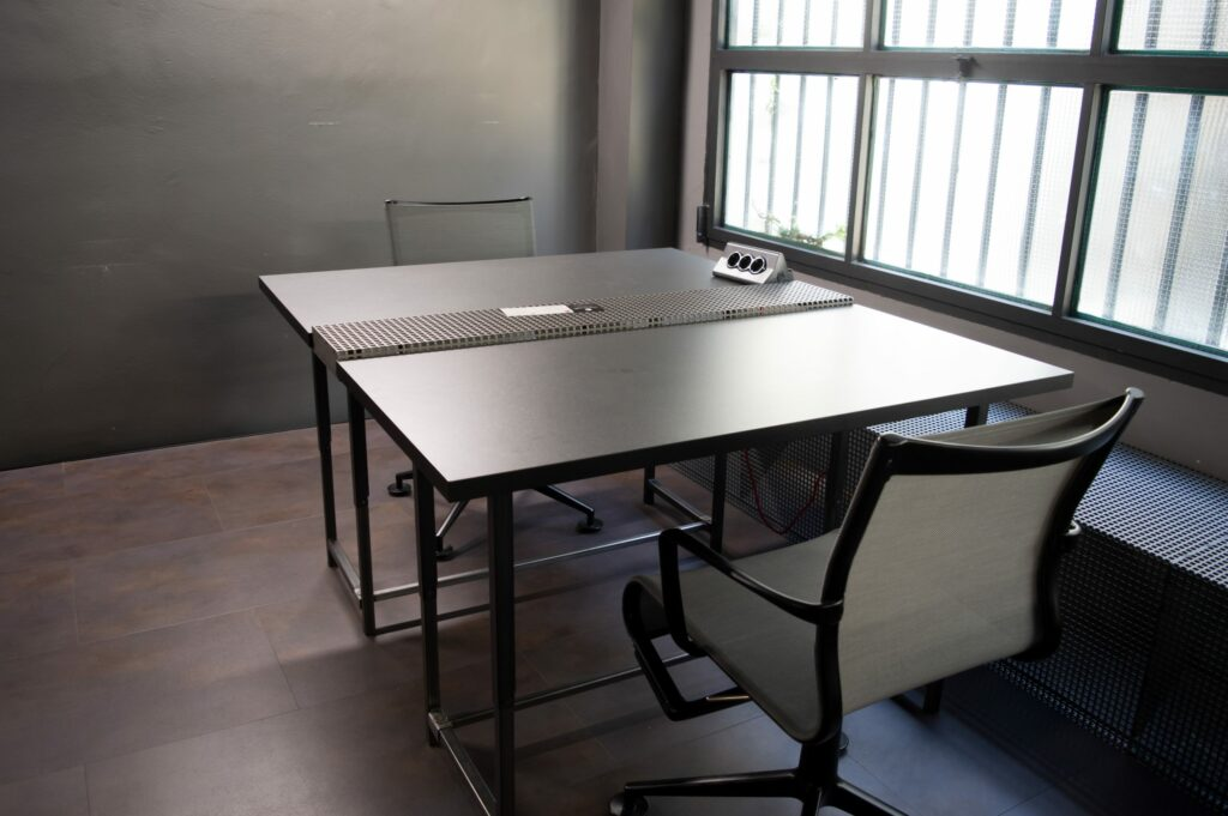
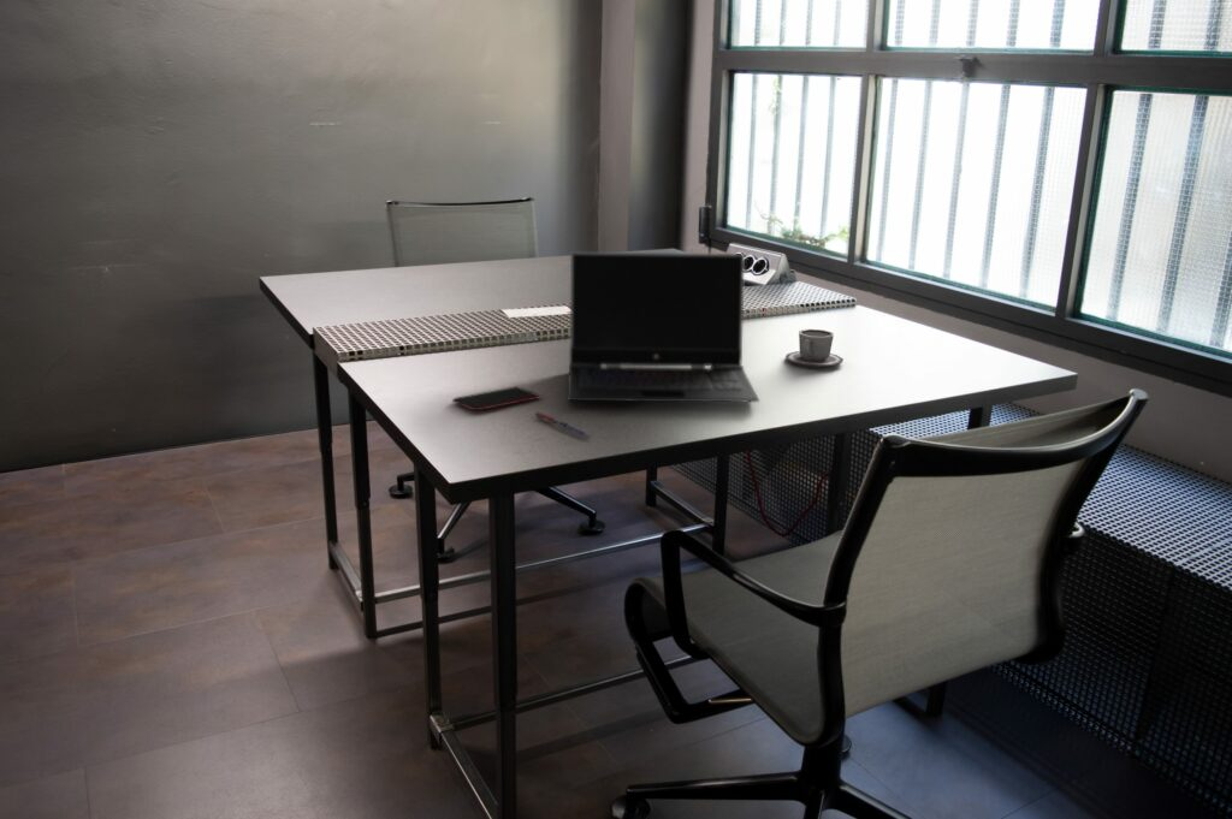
+ cup [784,328,845,368]
+ pen [534,411,592,439]
+ smartphone [451,385,544,411]
+ laptop computer [567,250,760,403]
